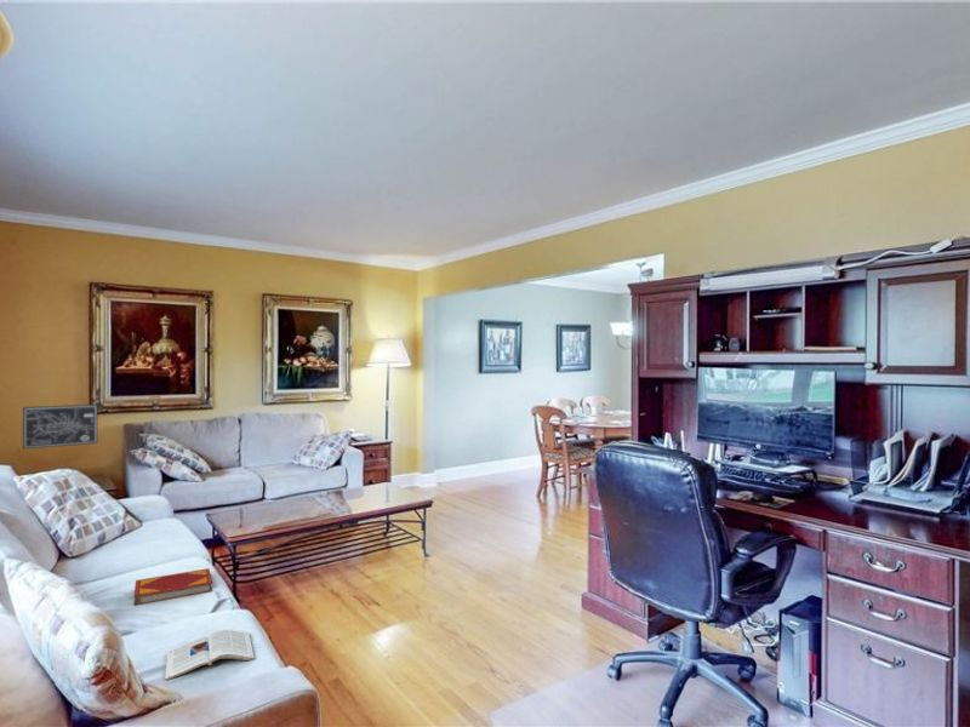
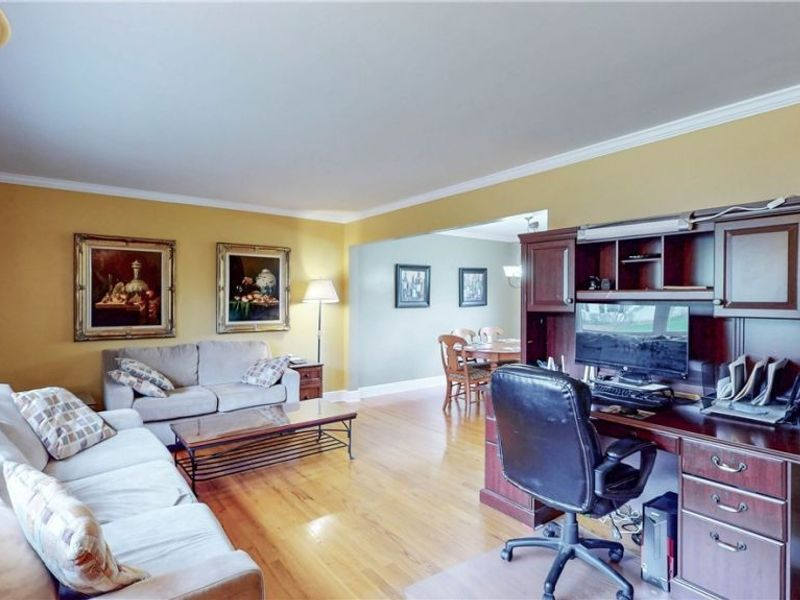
- magazine [164,629,256,681]
- wall art [22,403,98,450]
- hardback book [133,567,213,607]
